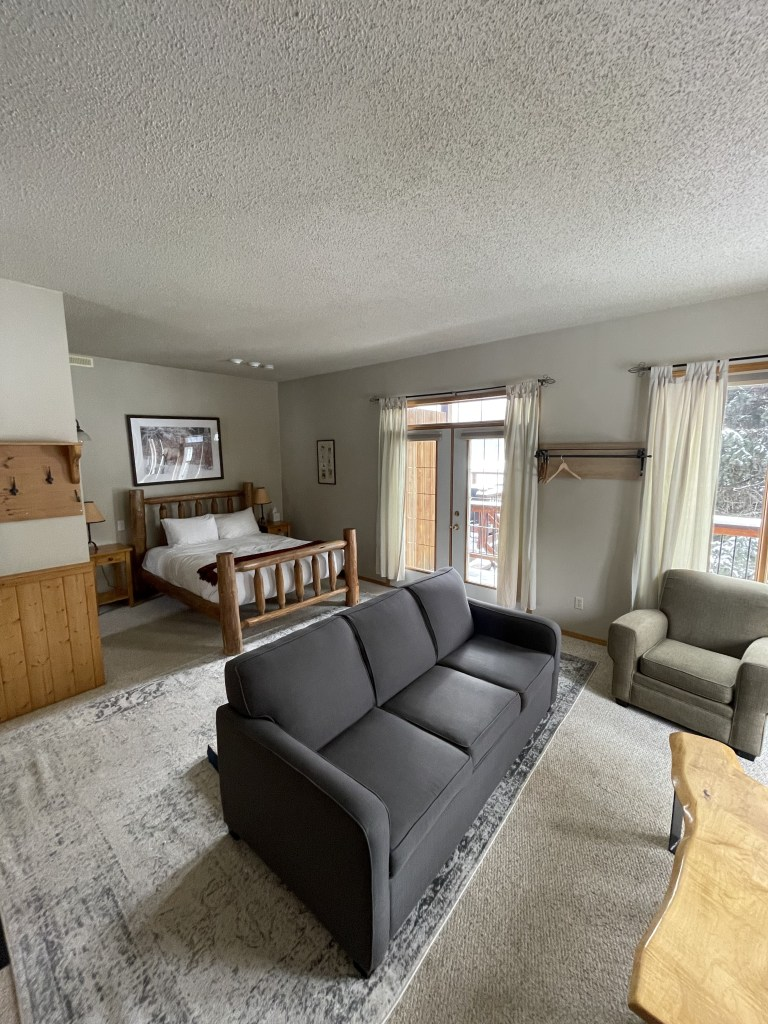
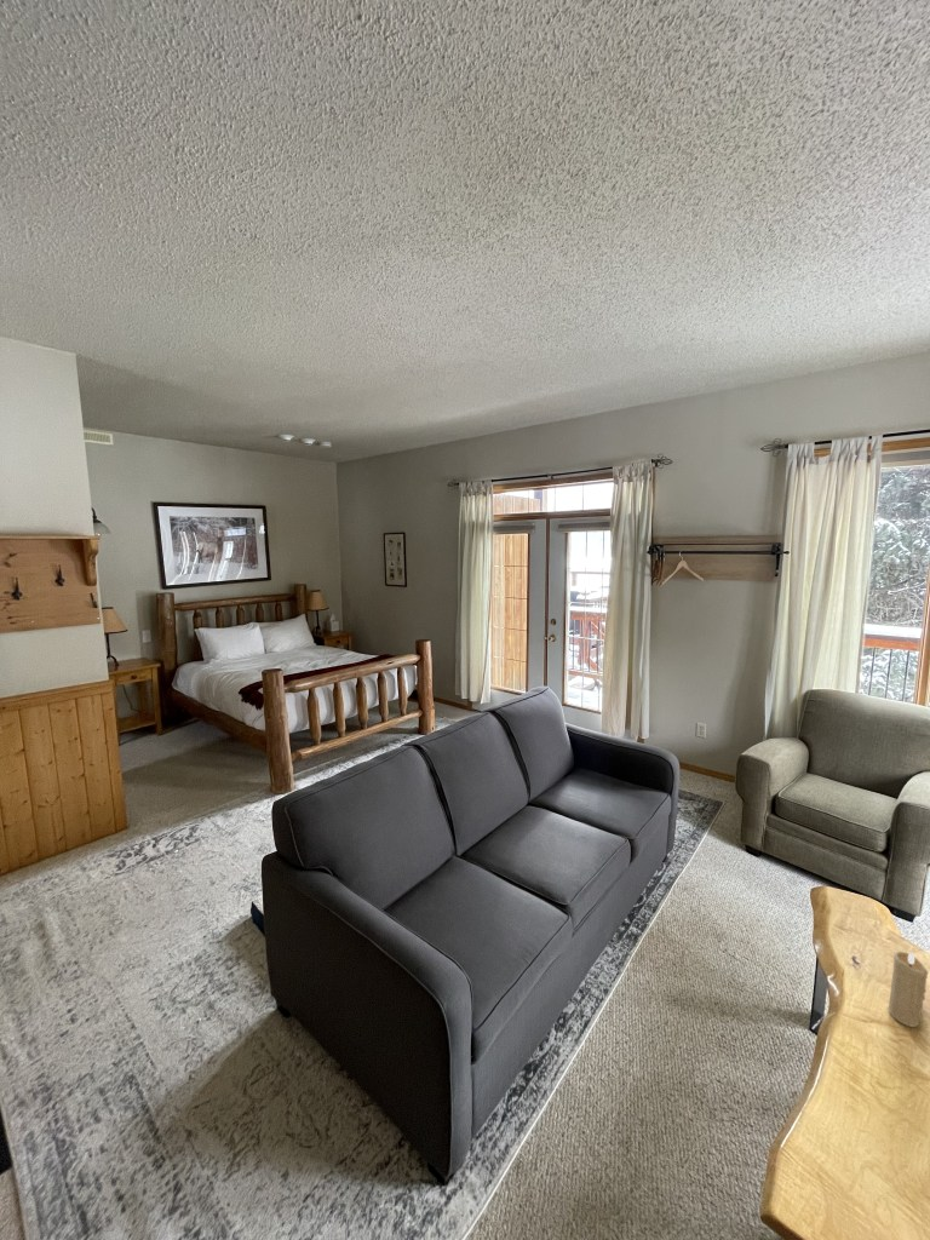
+ candle [888,949,929,1028]
